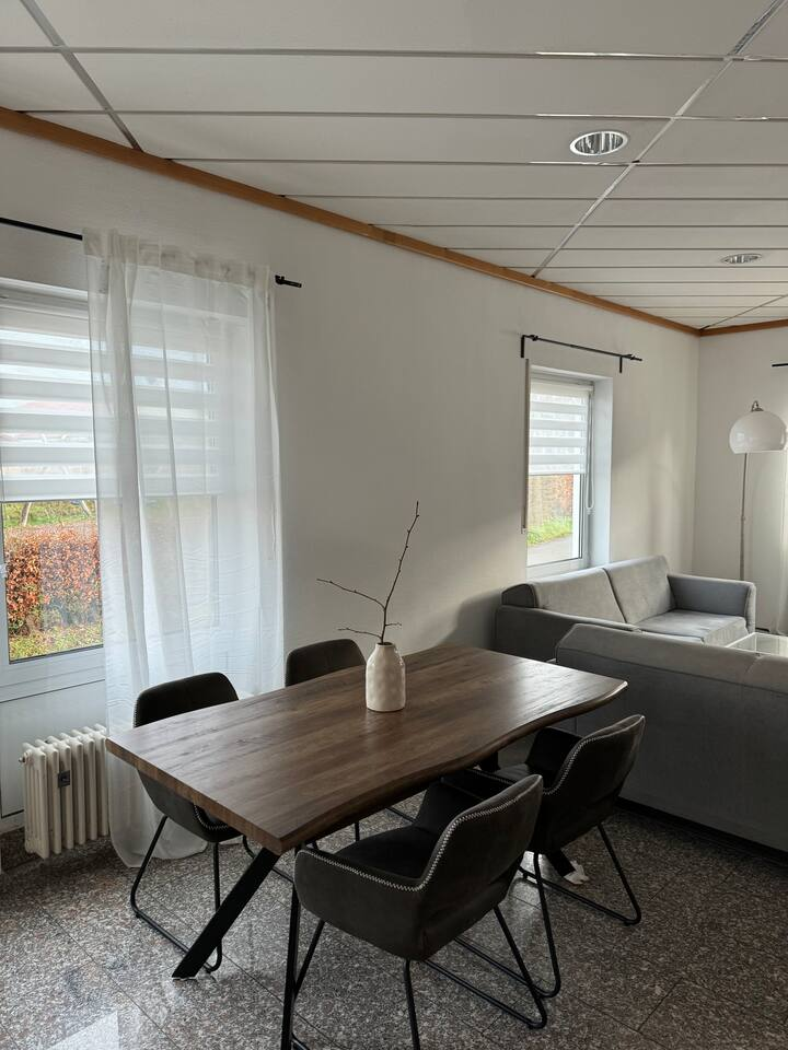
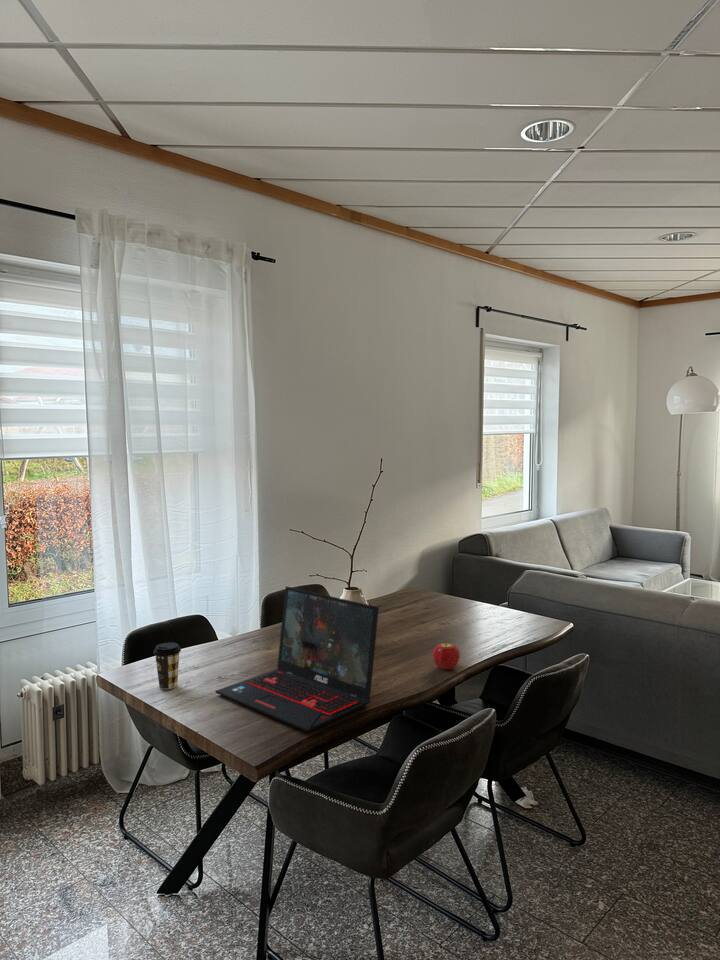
+ laptop [214,585,380,733]
+ fruit [432,641,461,670]
+ coffee cup [153,642,182,690]
